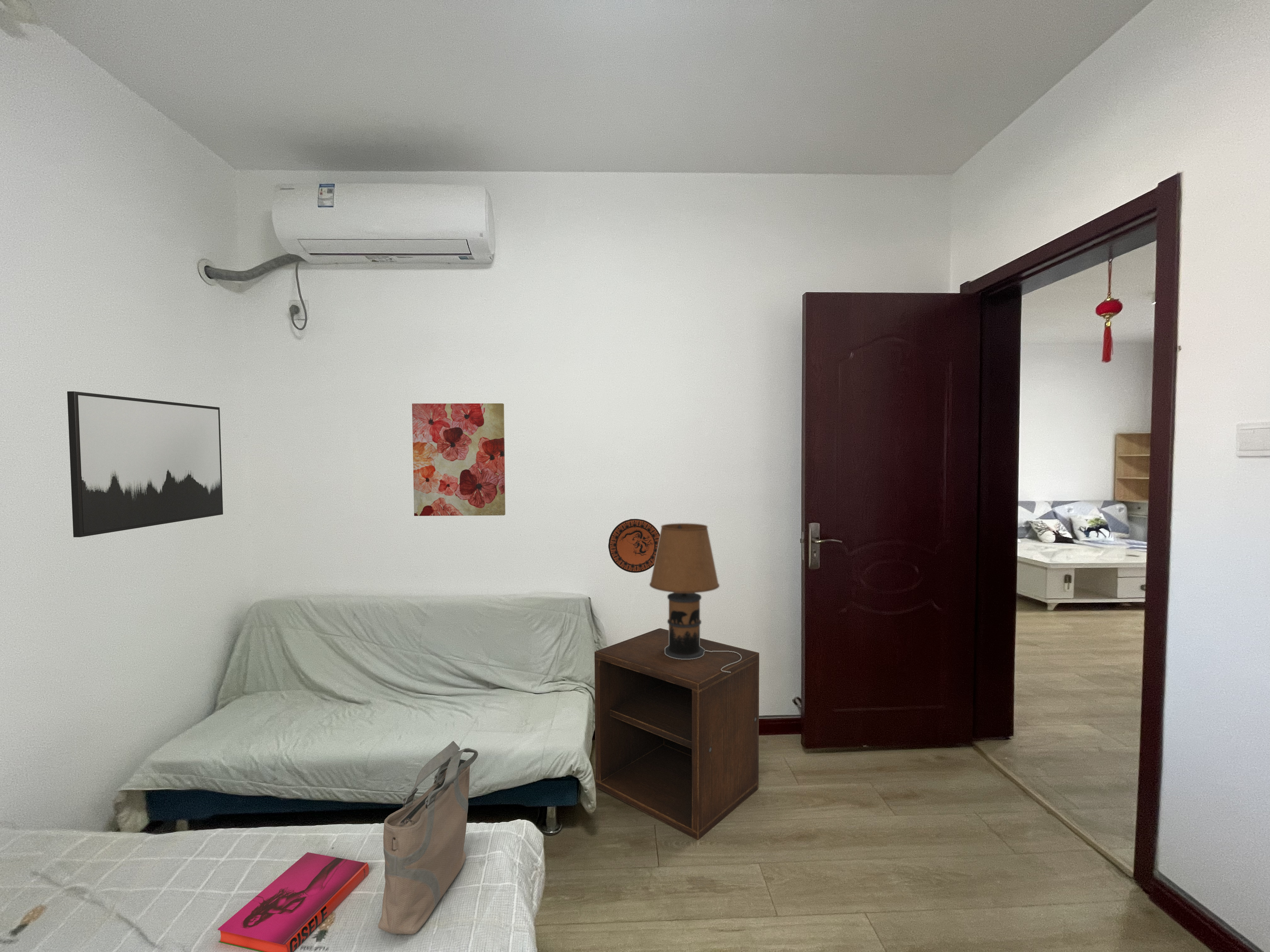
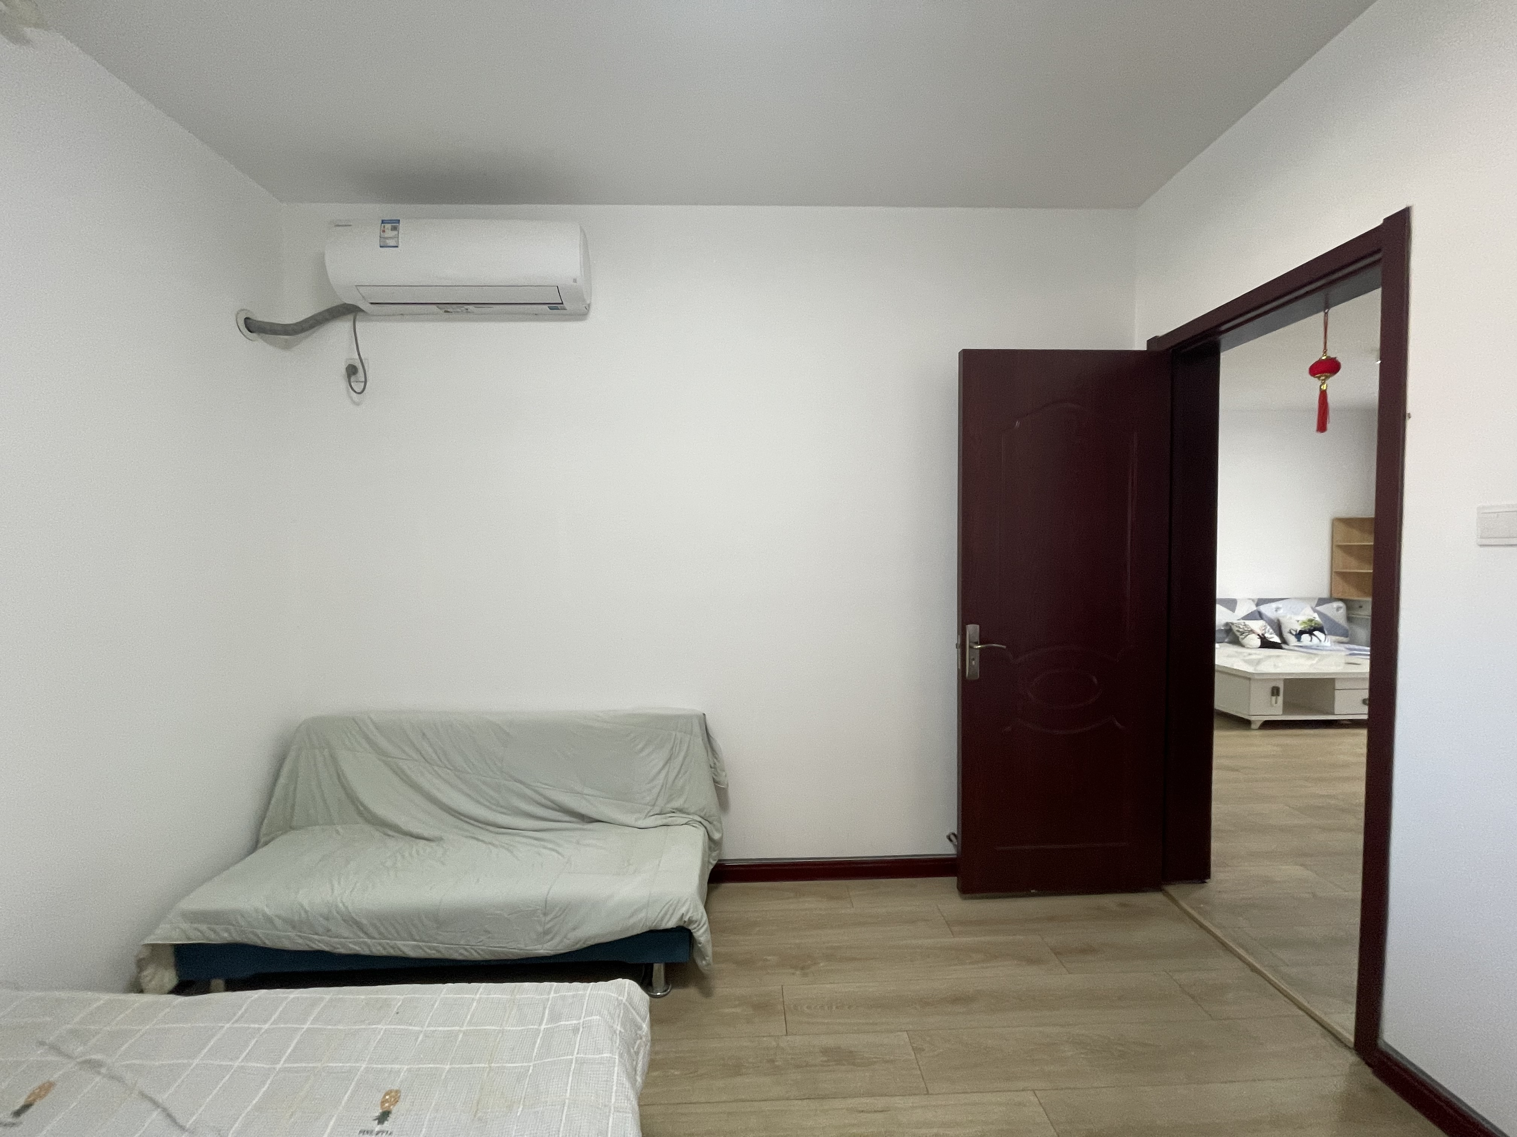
- decorative plate [608,518,660,573]
- wall art [67,391,223,538]
- table lamp [649,523,742,673]
- tote bag [378,740,478,934]
- hardback book [217,852,369,952]
- nightstand [594,628,759,841]
- wall art [412,403,506,516]
